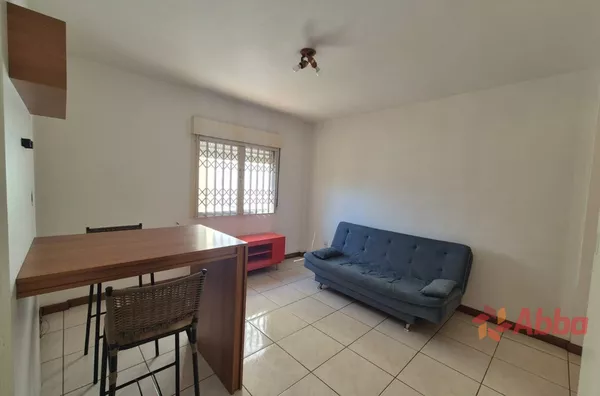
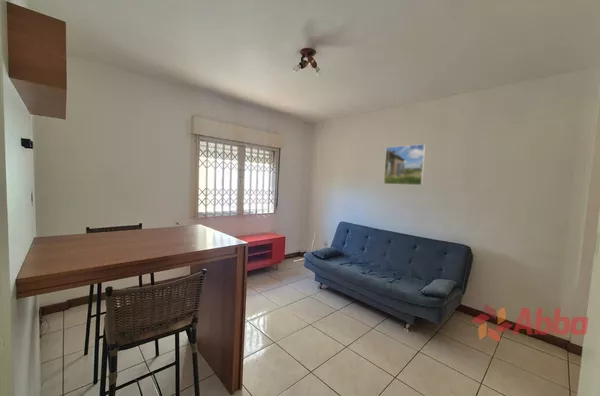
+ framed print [383,143,426,186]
